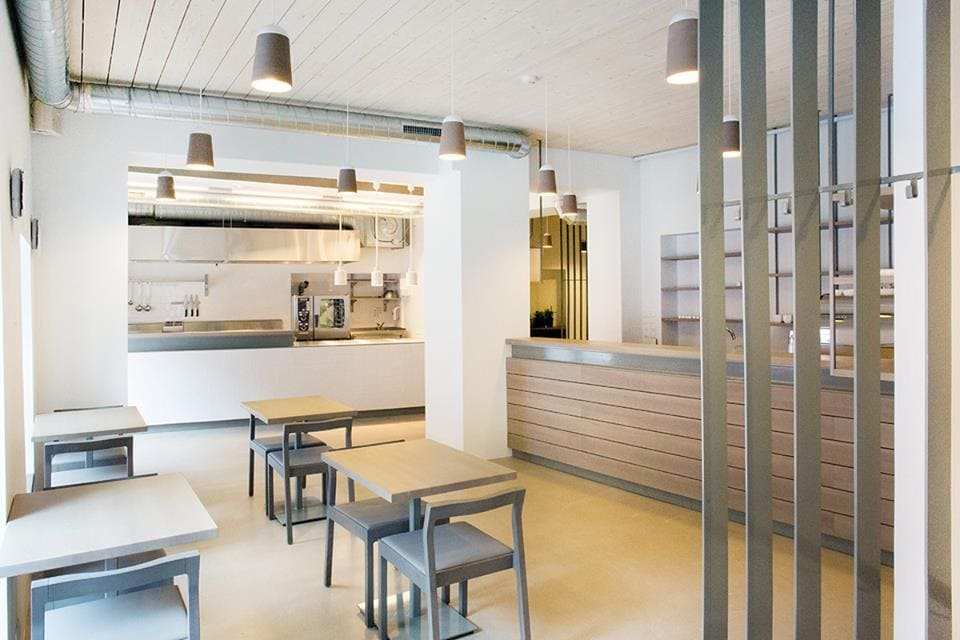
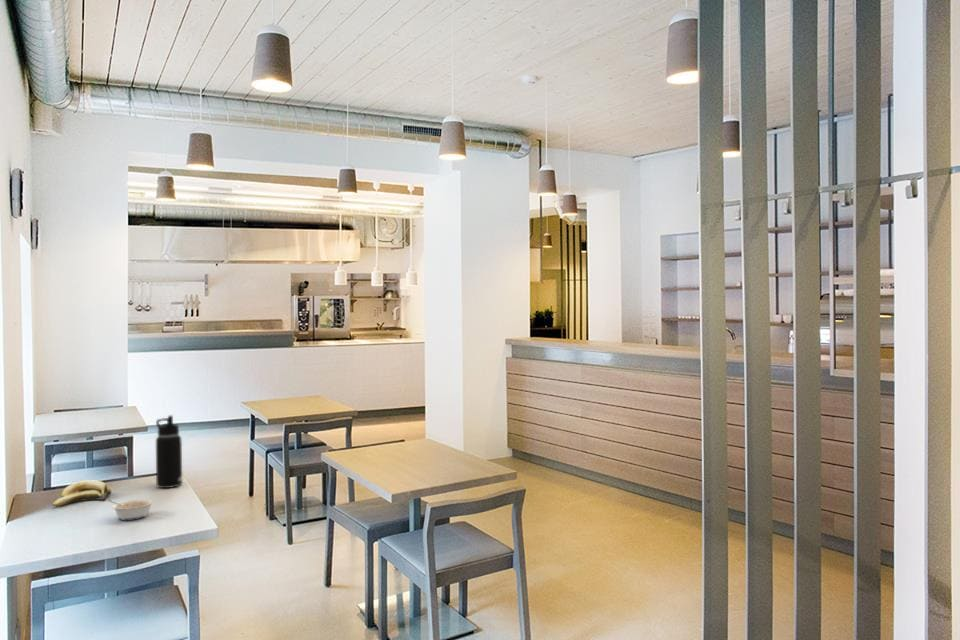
+ banana [51,479,112,507]
+ water bottle [155,414,183,489]
+ legume [107,498,155,521]
